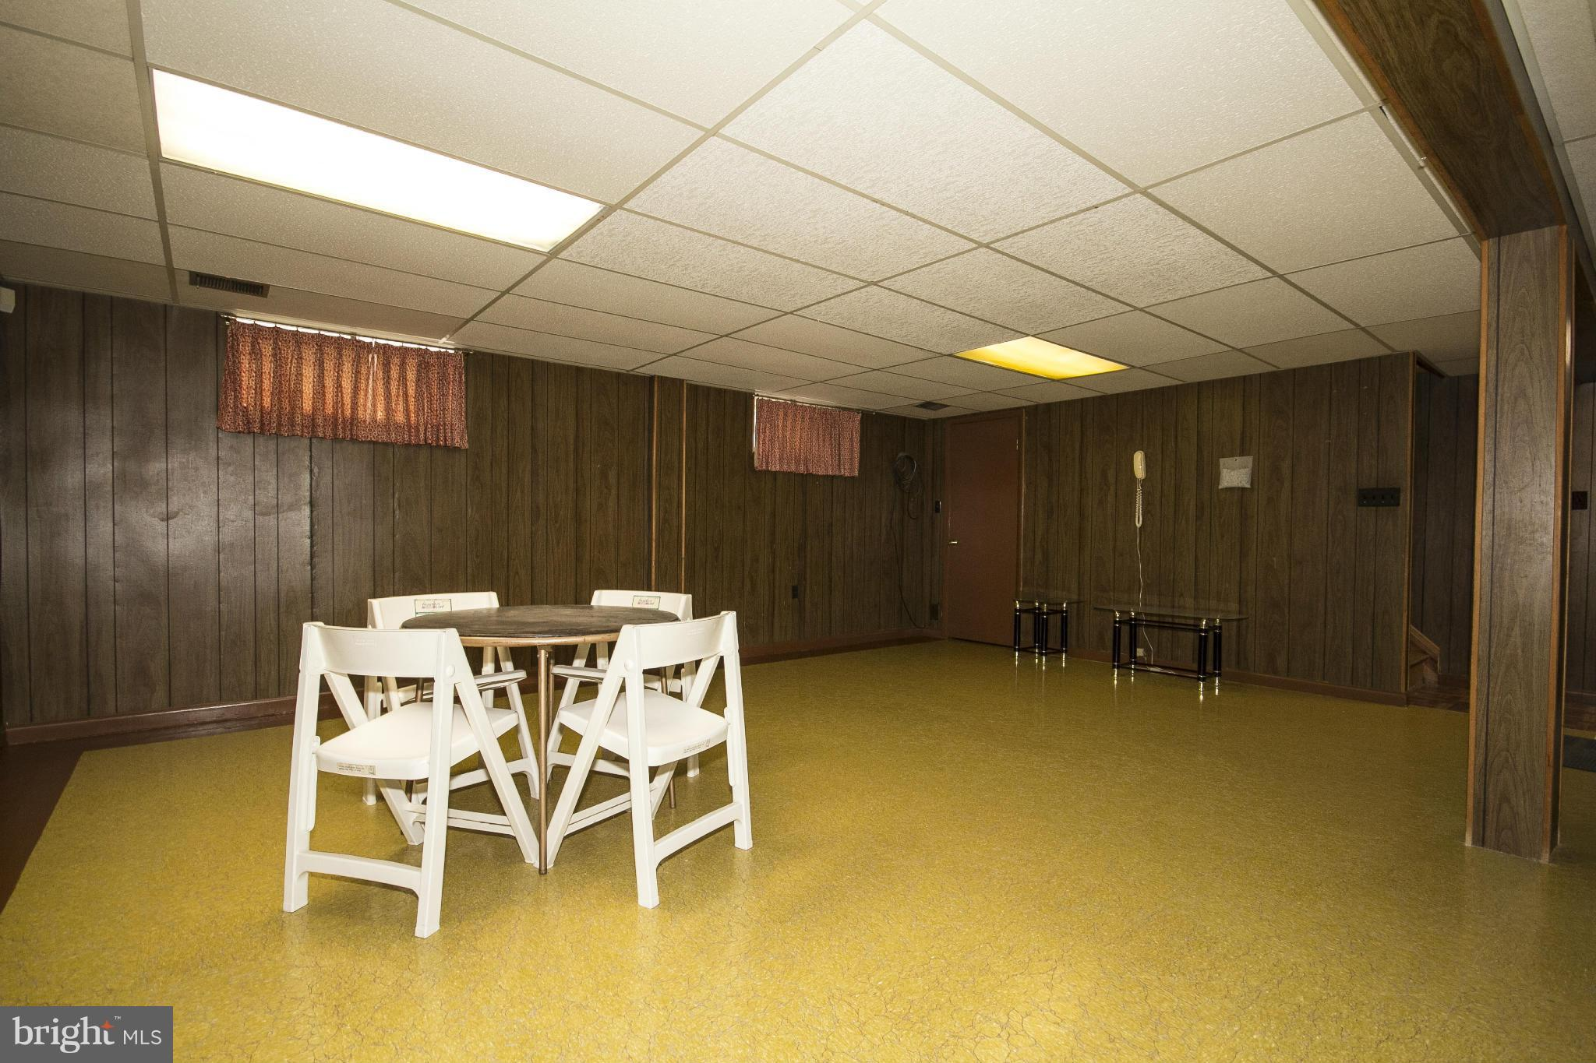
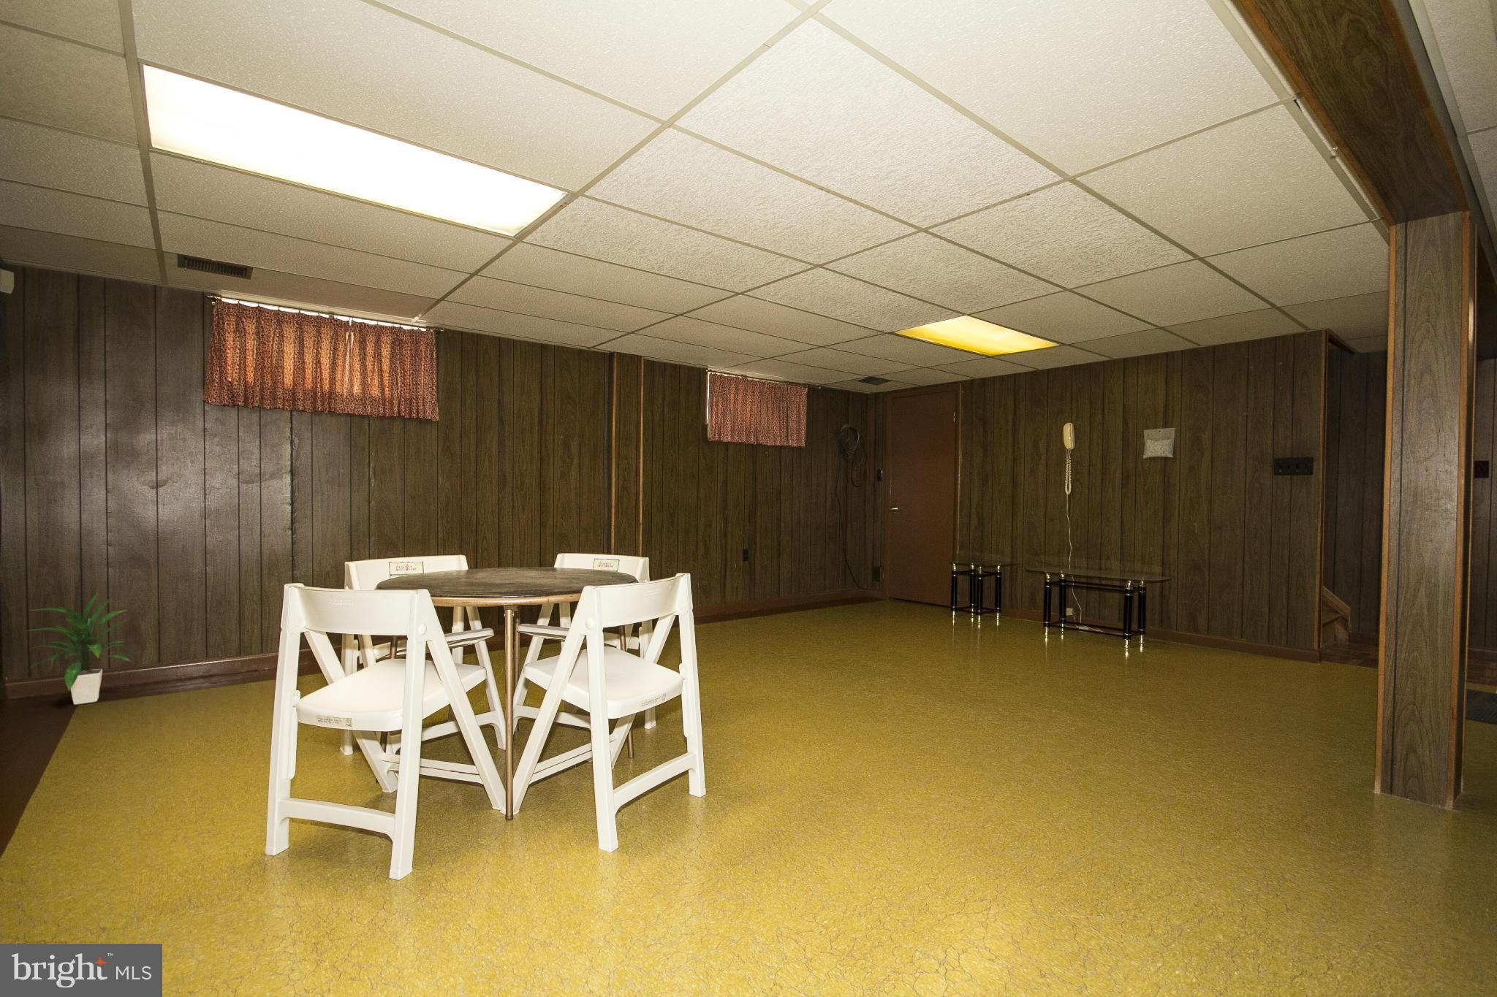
+ indoor plant [27,592,137,704]
